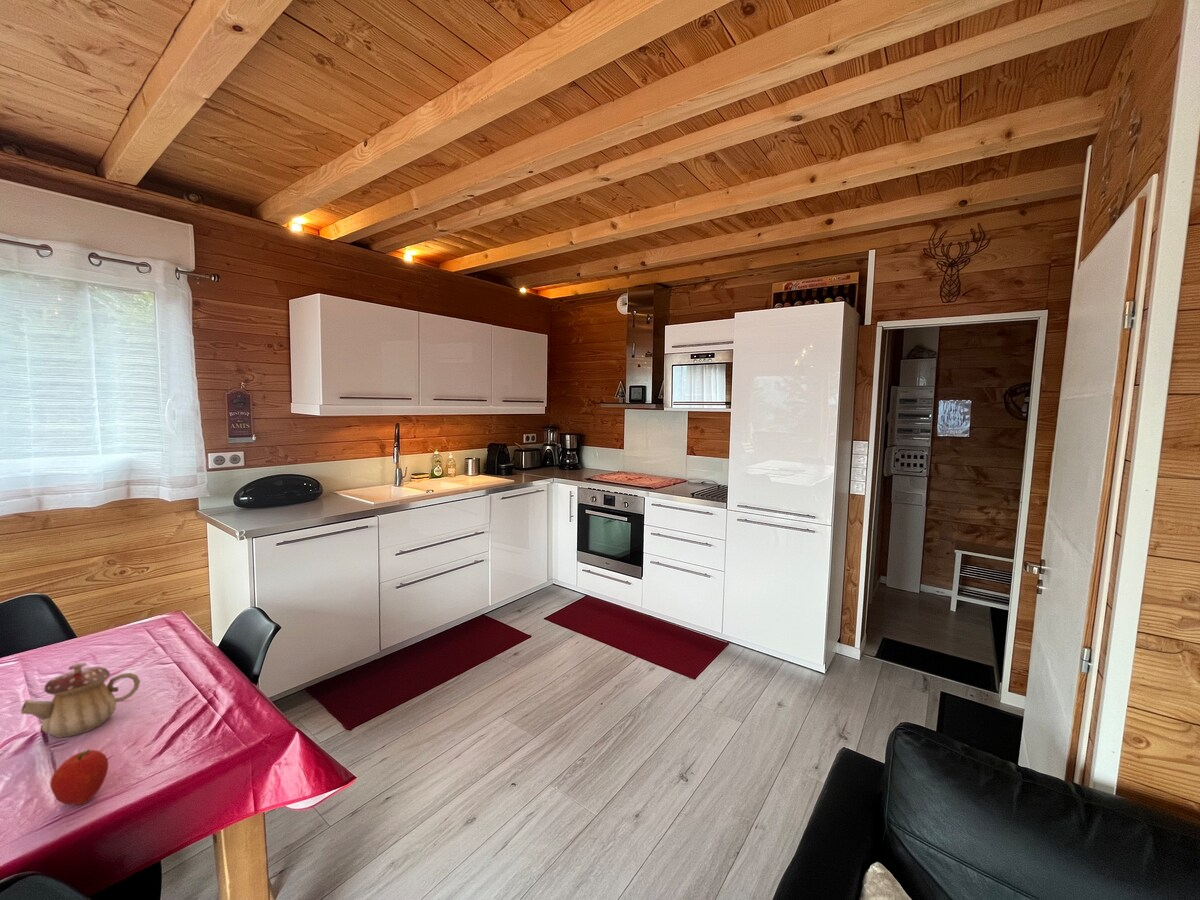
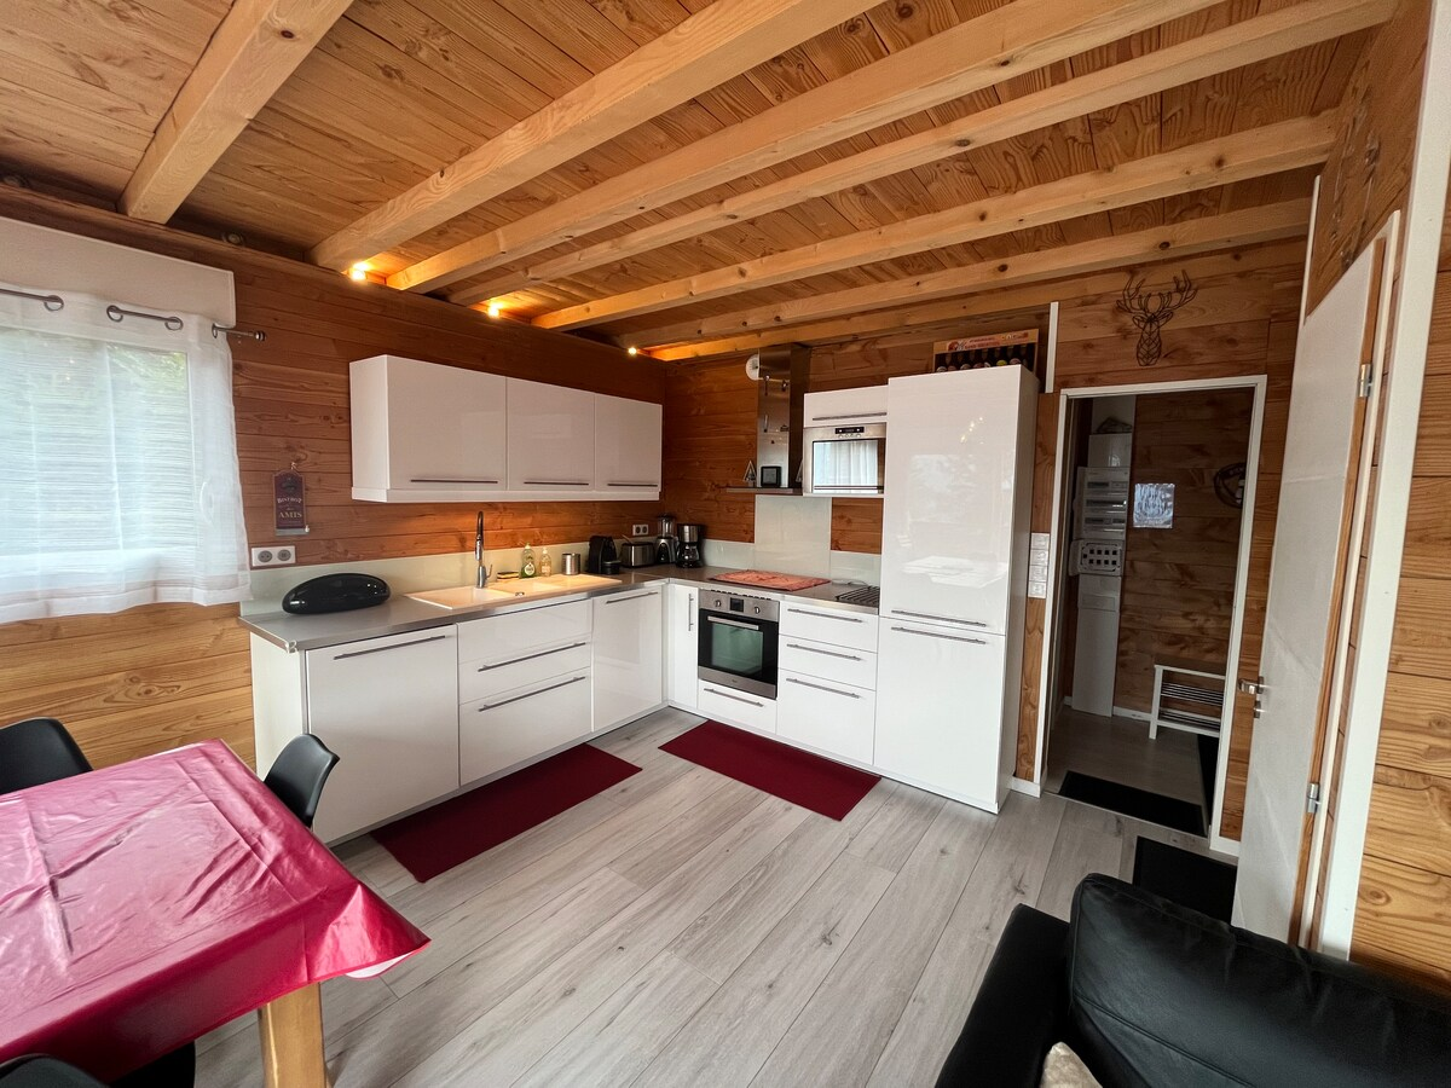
- fruit [49,749,109,806]
- teapot [20,662,141,739]
